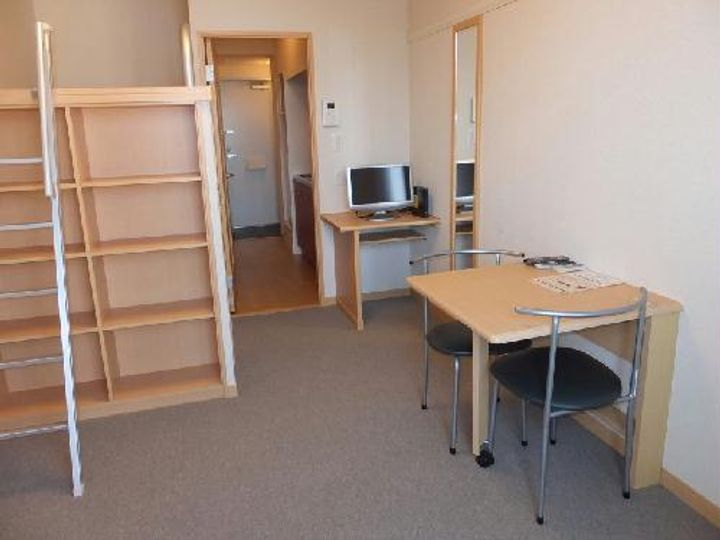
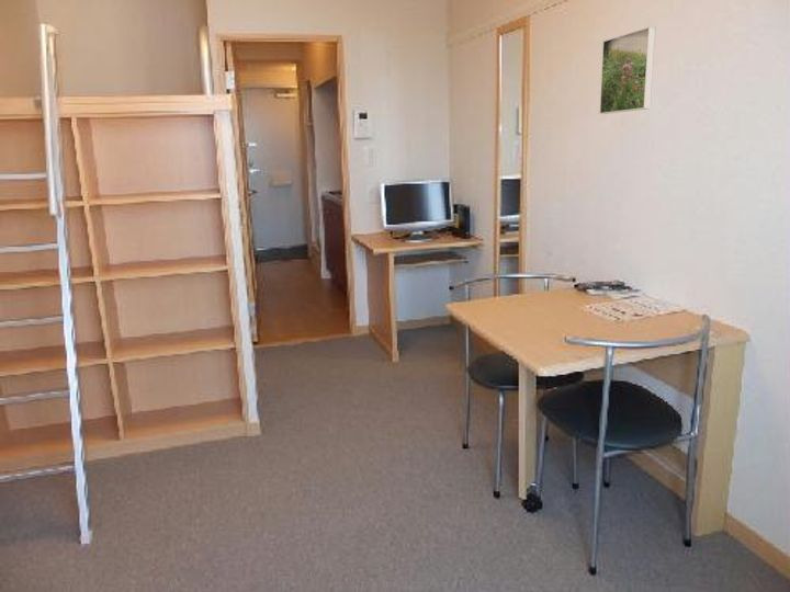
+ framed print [598,25,657,115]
